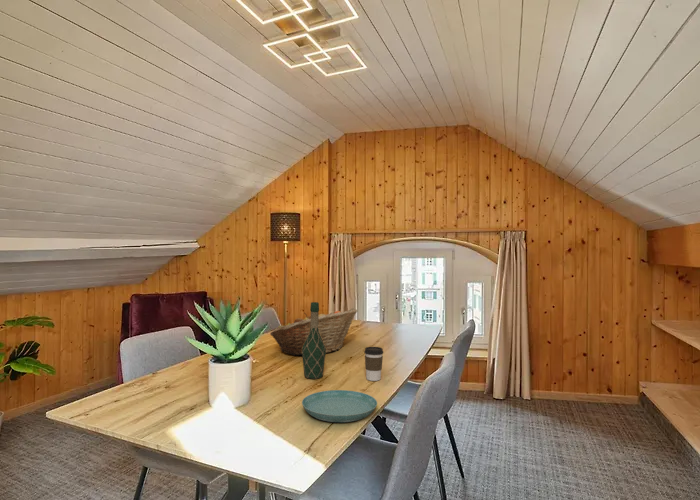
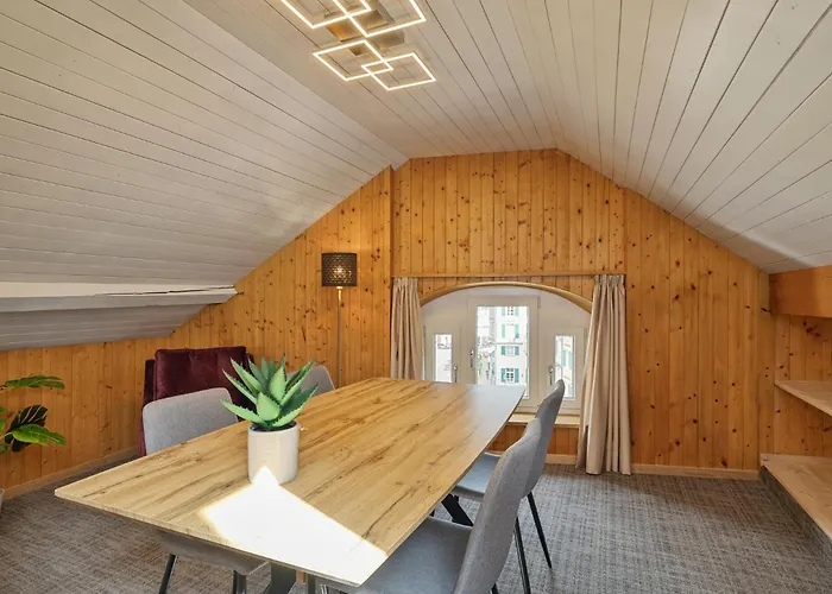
- wine bottle [301,301,327,380]
- fruit basket [269,307,358,356]
- coffee cup [363,346,384,382]
- saucer [301,389,378,423]
